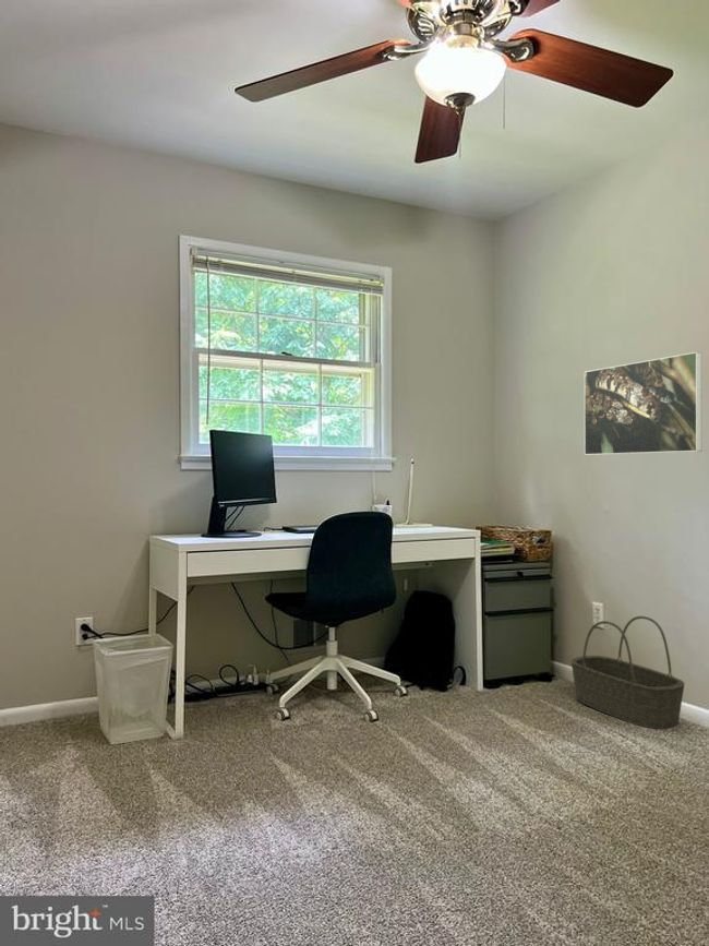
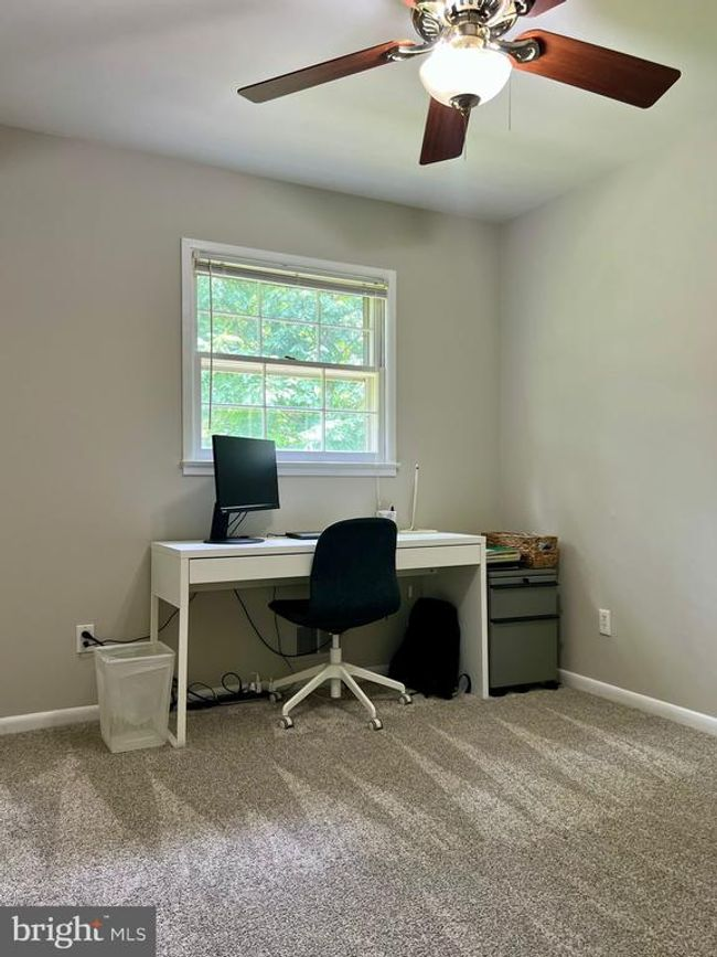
- basket [570,615,686,730]
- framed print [584,351,702,456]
